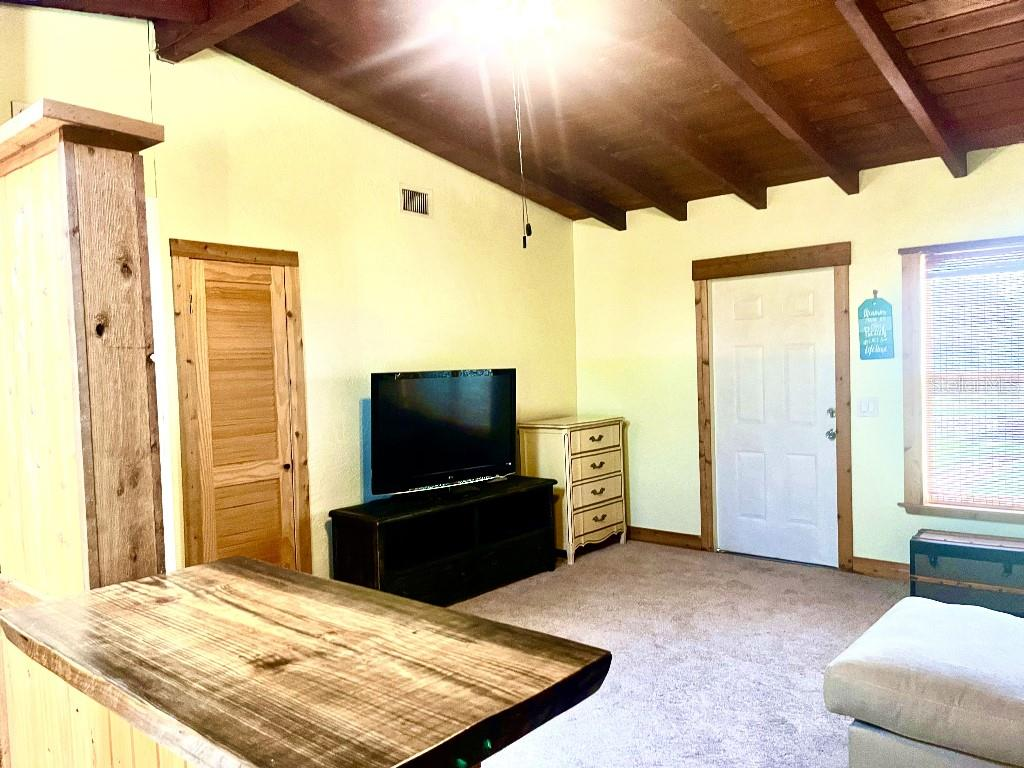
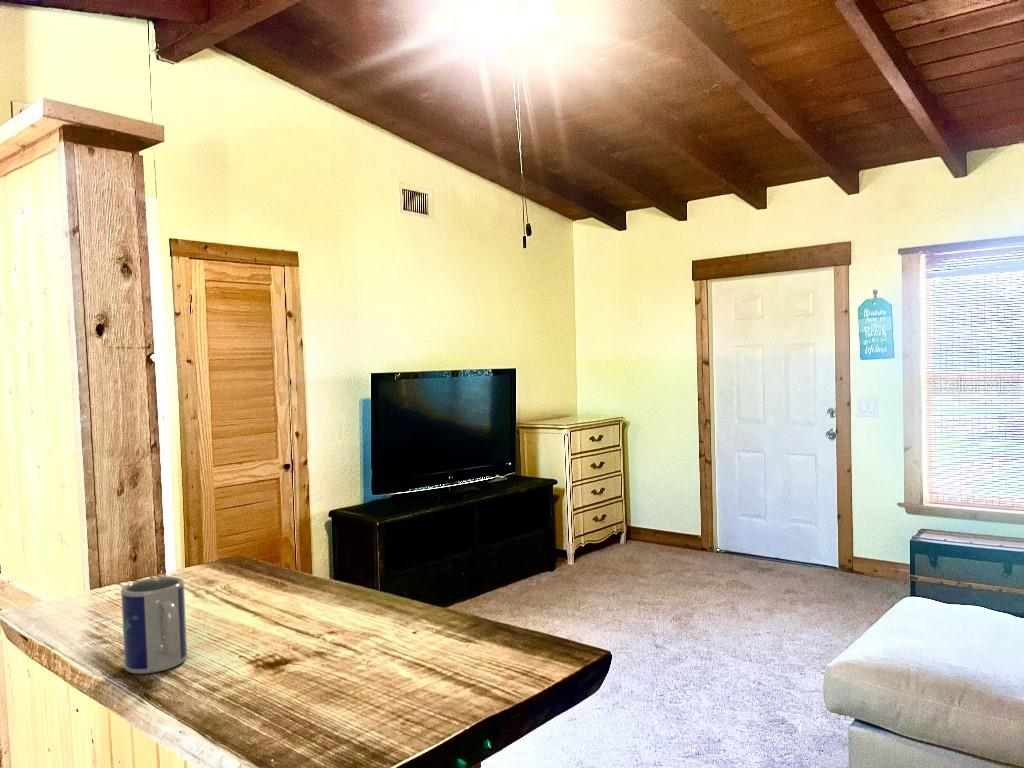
+ mug [120,576,188,675]
